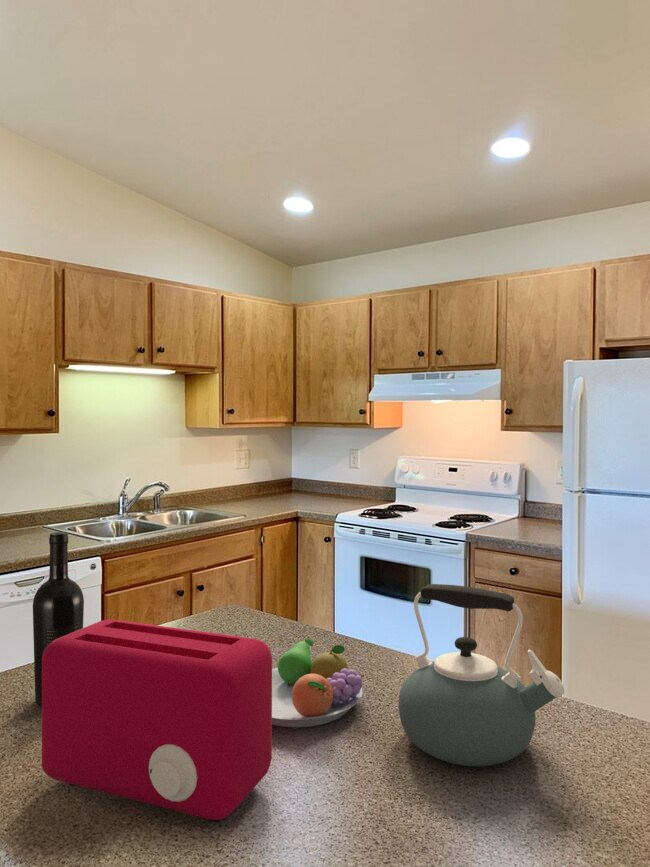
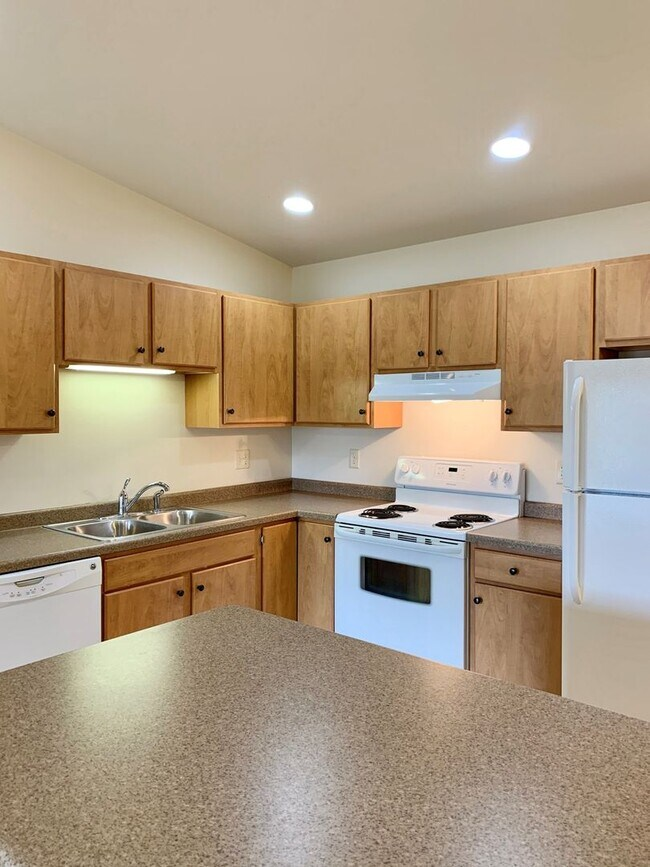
- toaster [41,618,273,823]
- kettle [397,583,566,768]
- wine bottle [32,531,85,707]
- fruit bowl [272,637,365,728]
